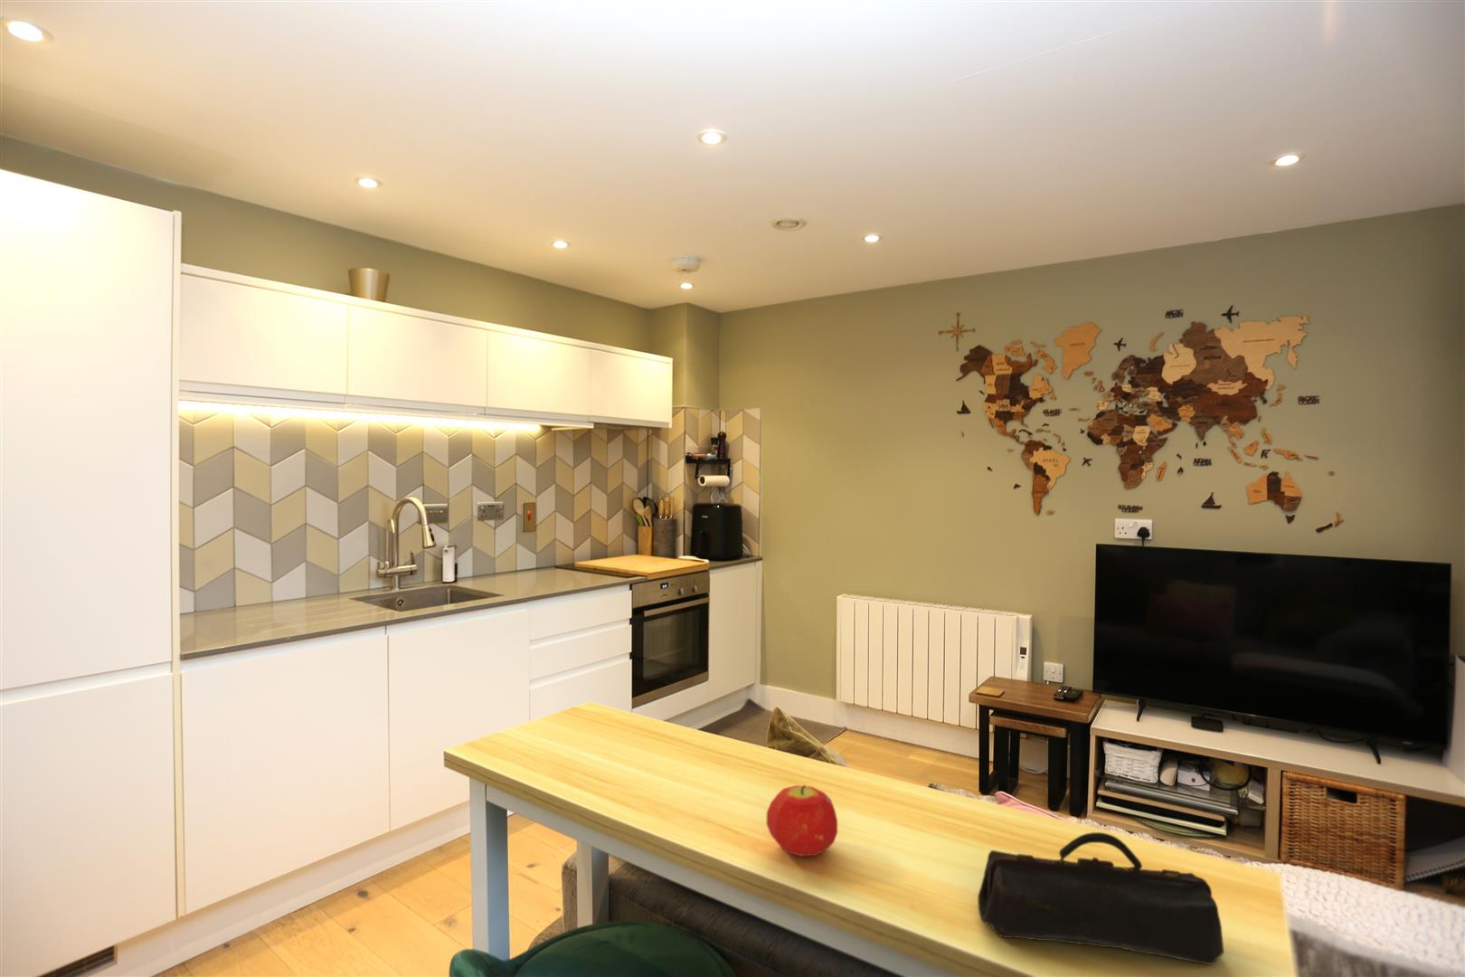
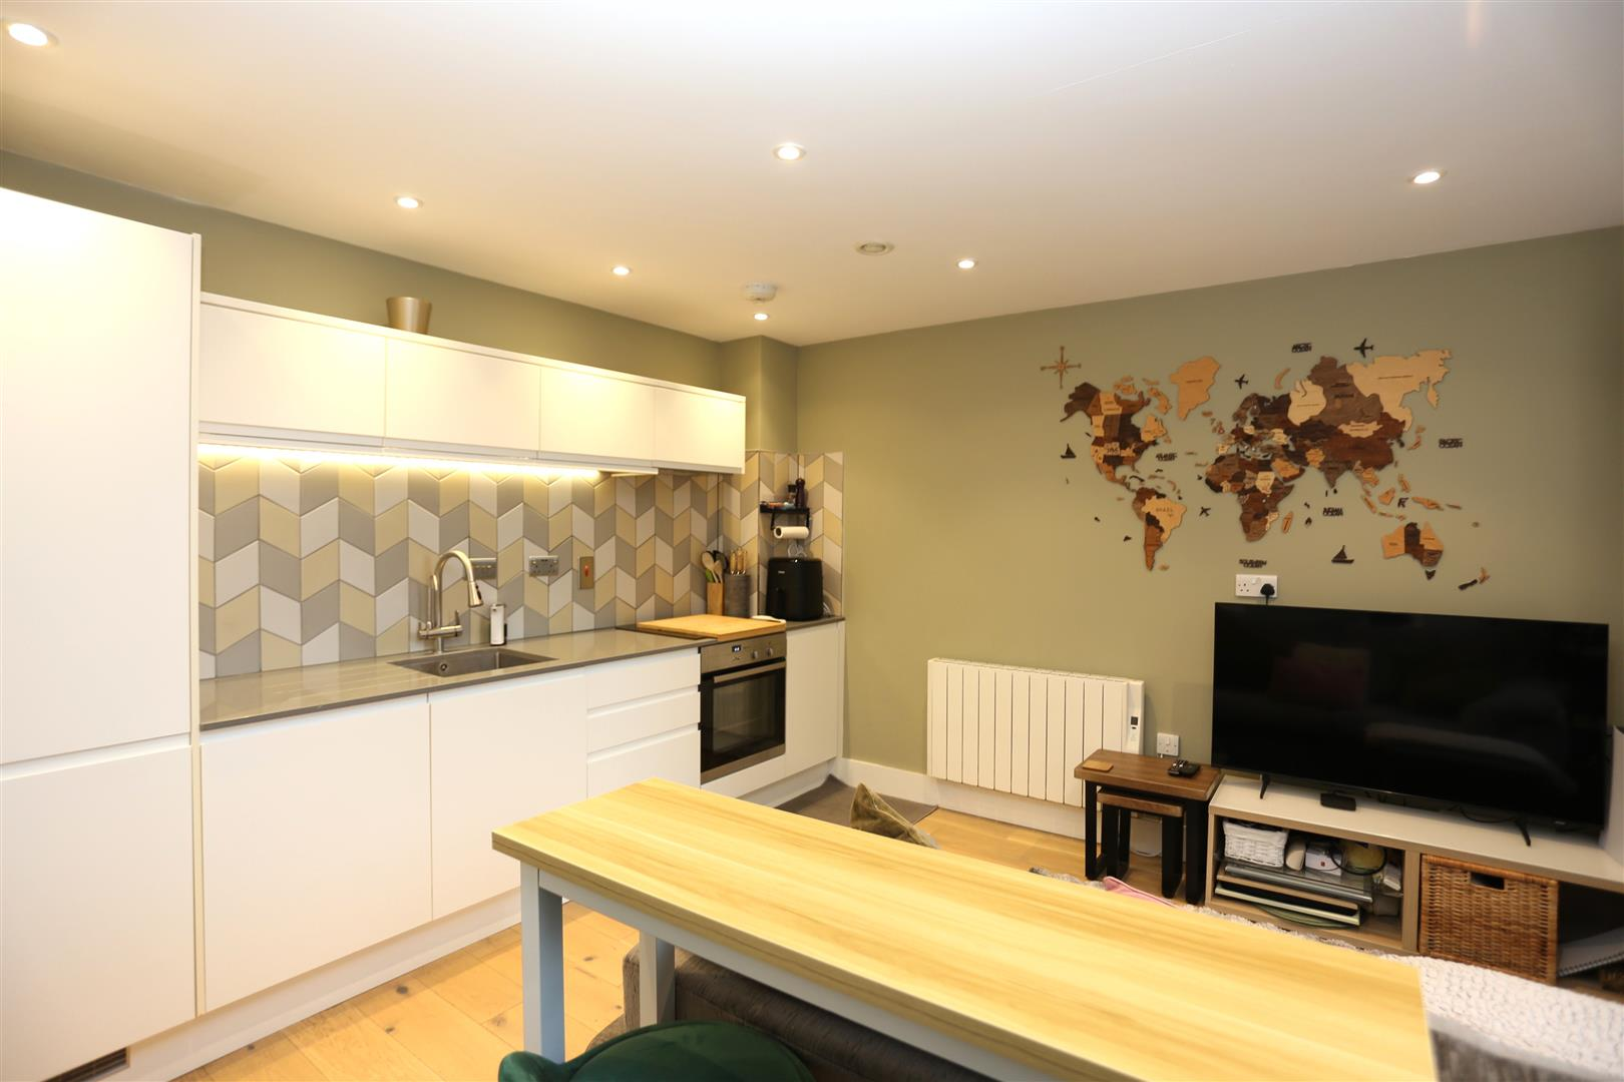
- fruit [765,784,838,857]
- pencil case [977,831,1224,966]
